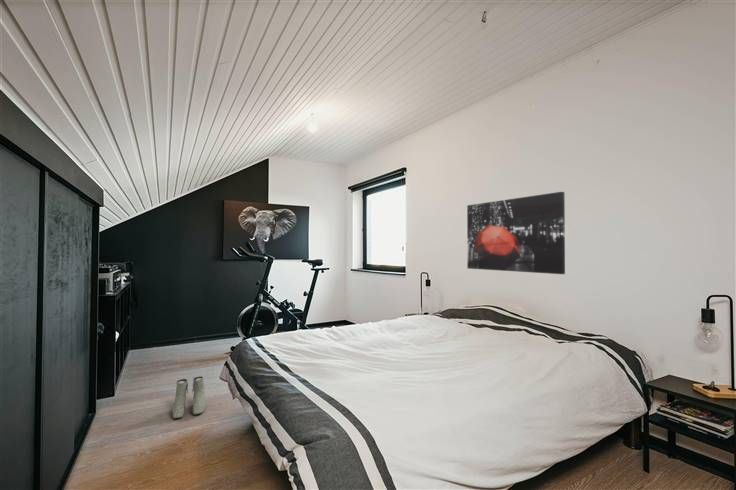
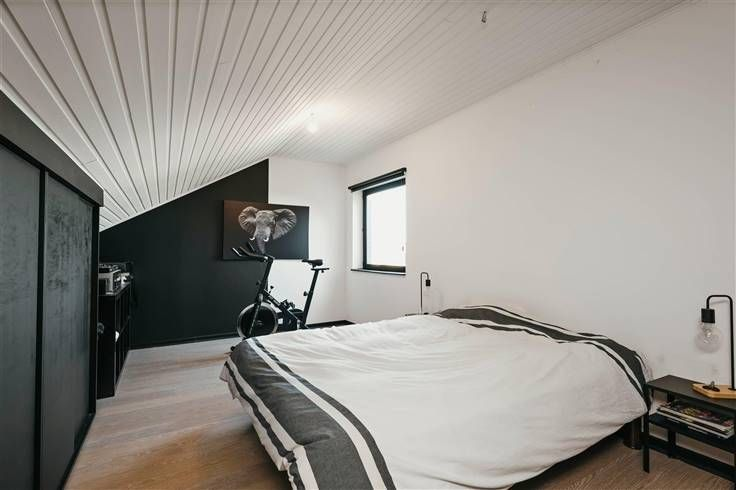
- boots [172,375,206,420]
- wall art [466,191,566,275]
